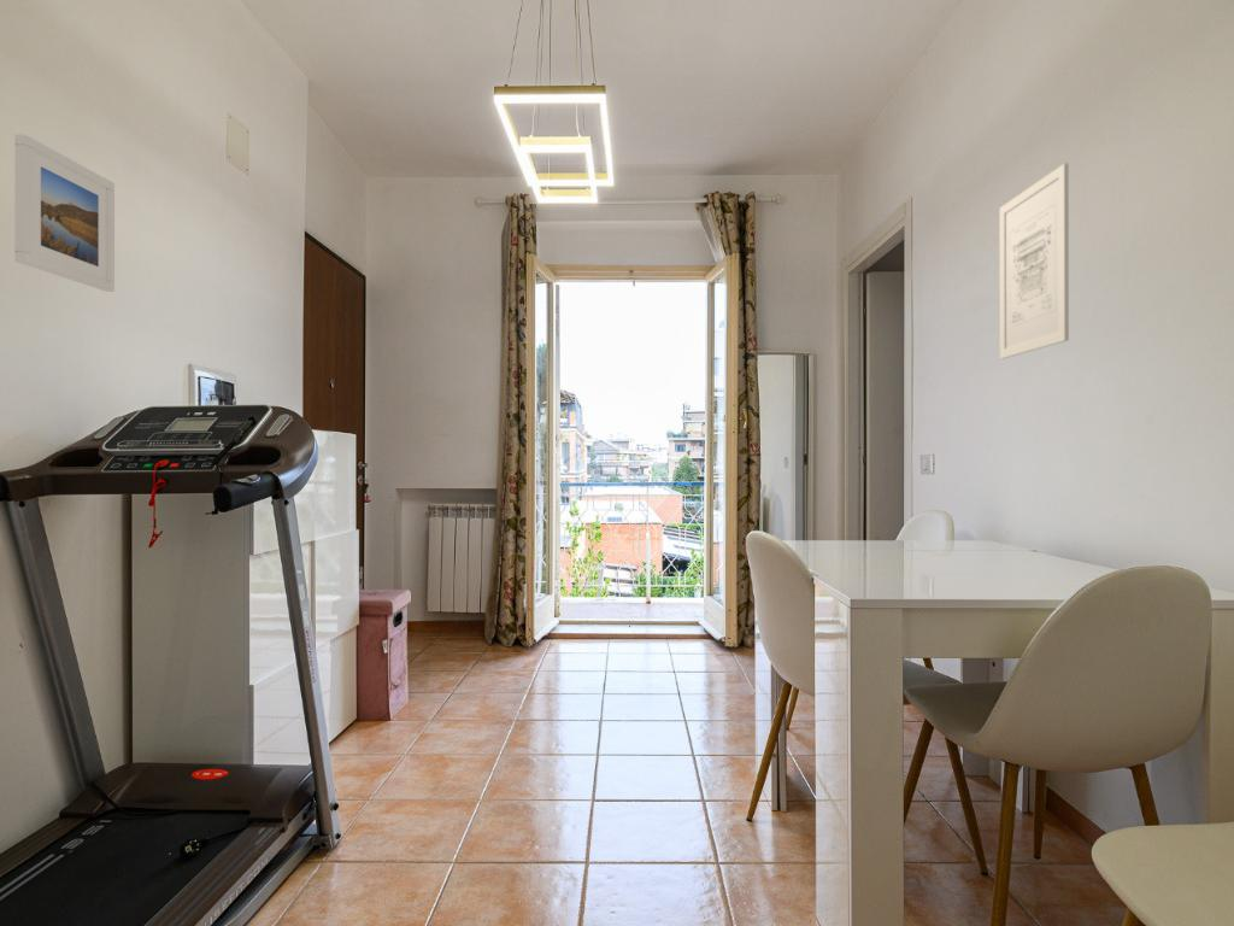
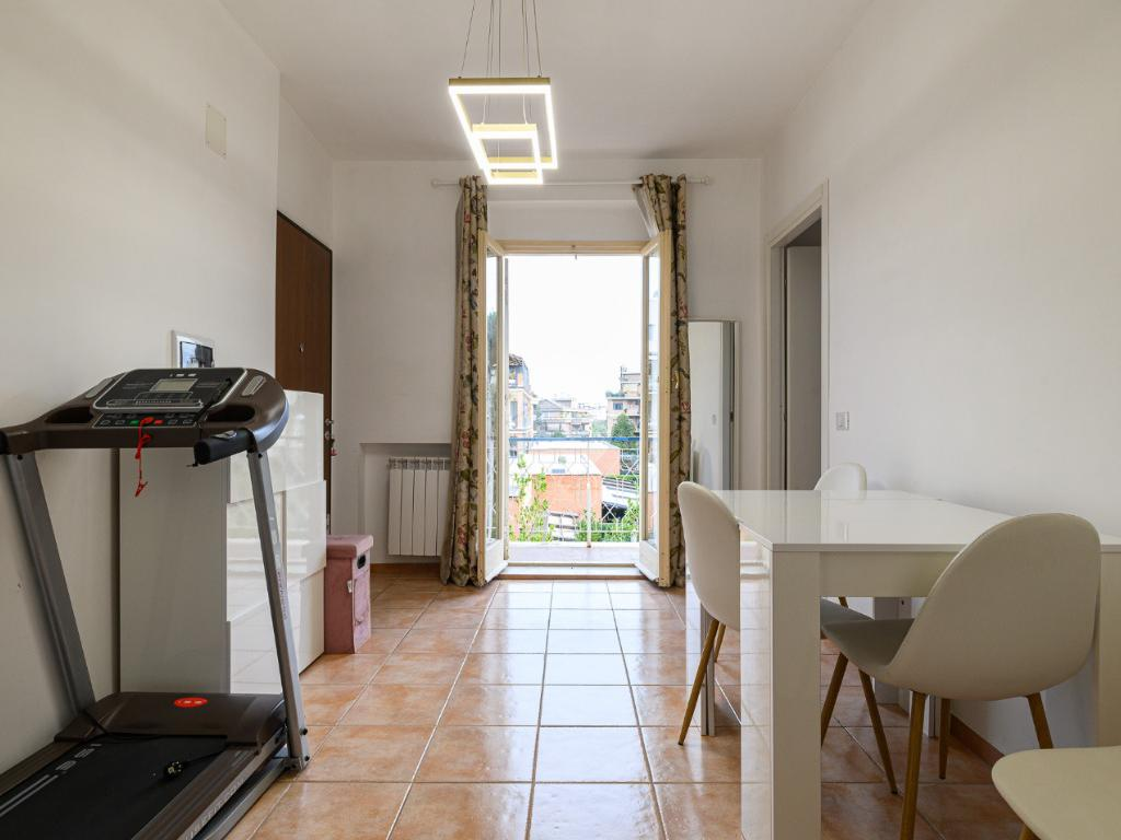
- wall art [999,163,1070,361]
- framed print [14,134,116,293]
